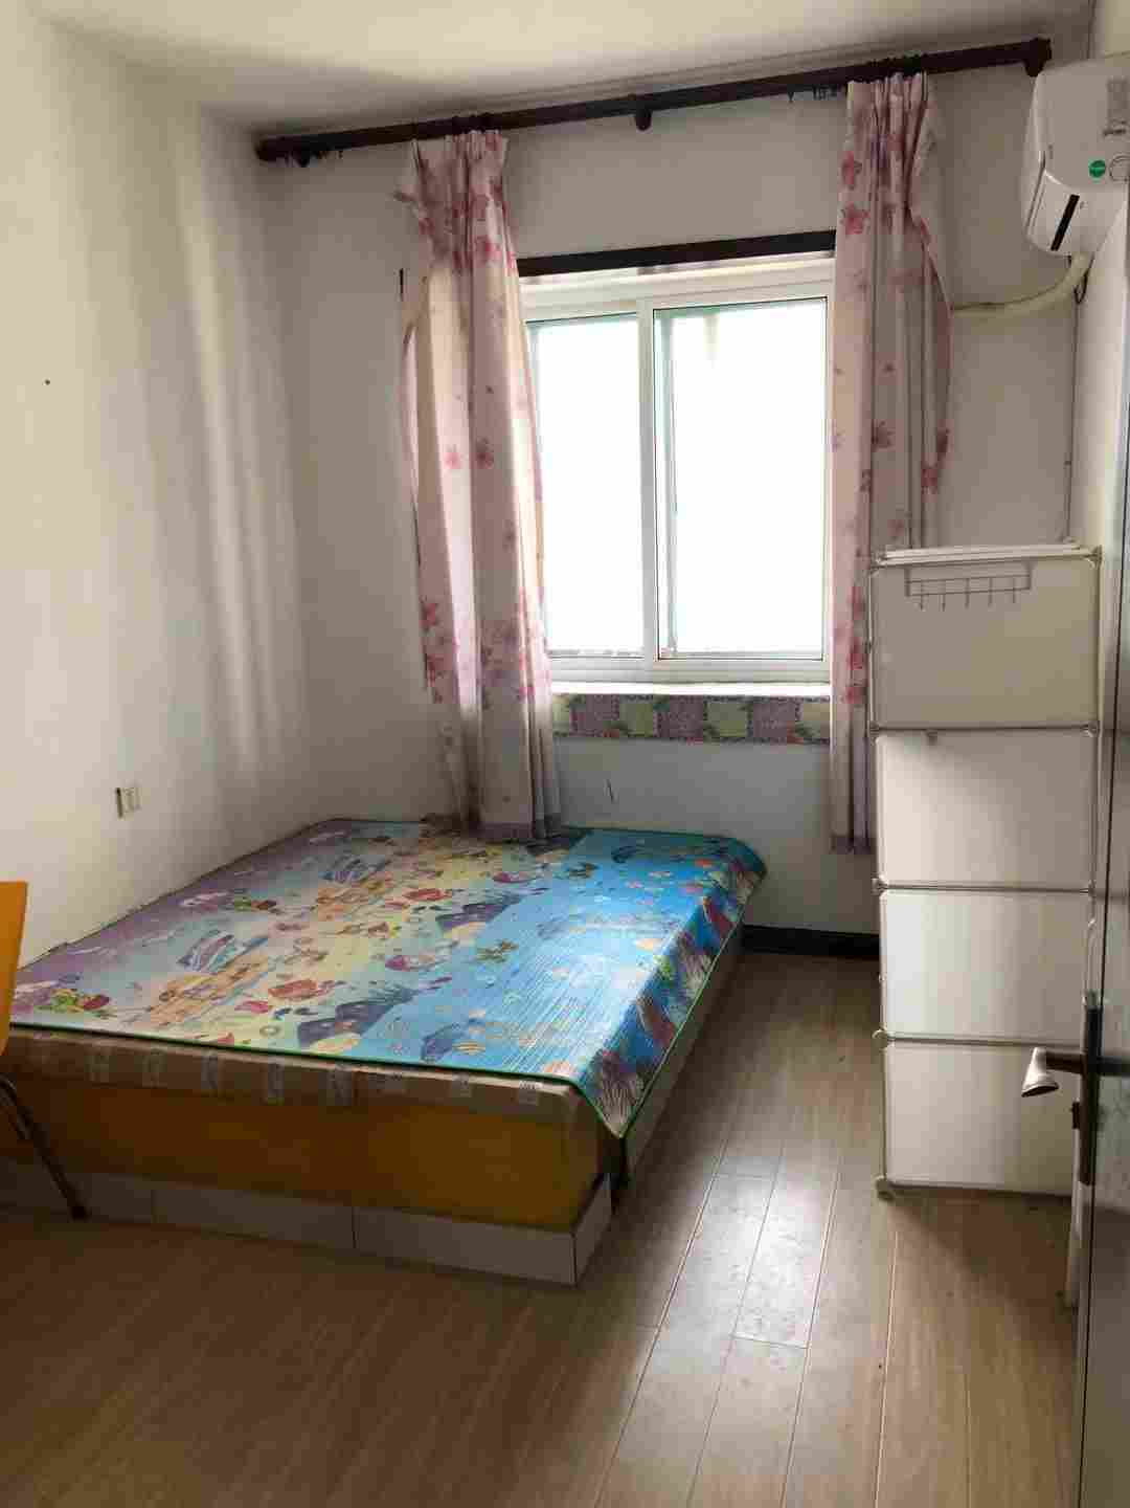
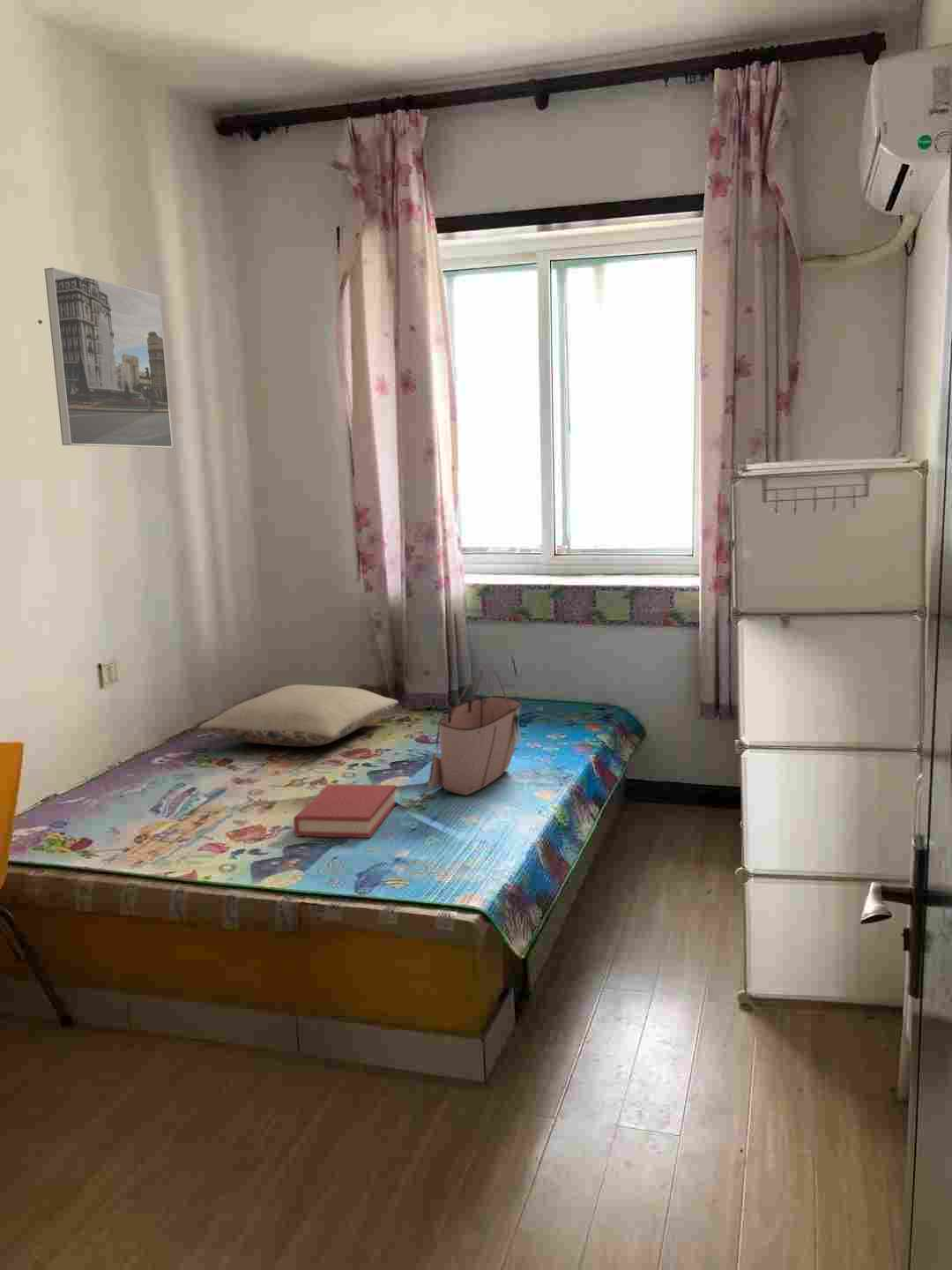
+ pillow [198,684,399,748]
+ tote bag [427,668,522,796]
+ hardback book [293,783,398,839]
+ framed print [44,266,174,449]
